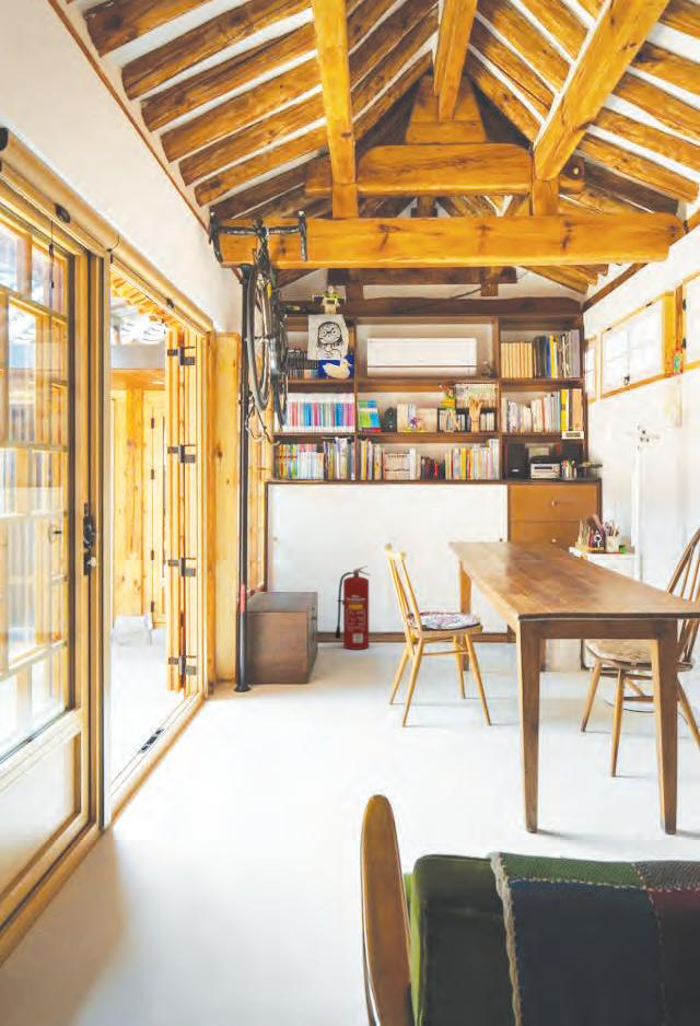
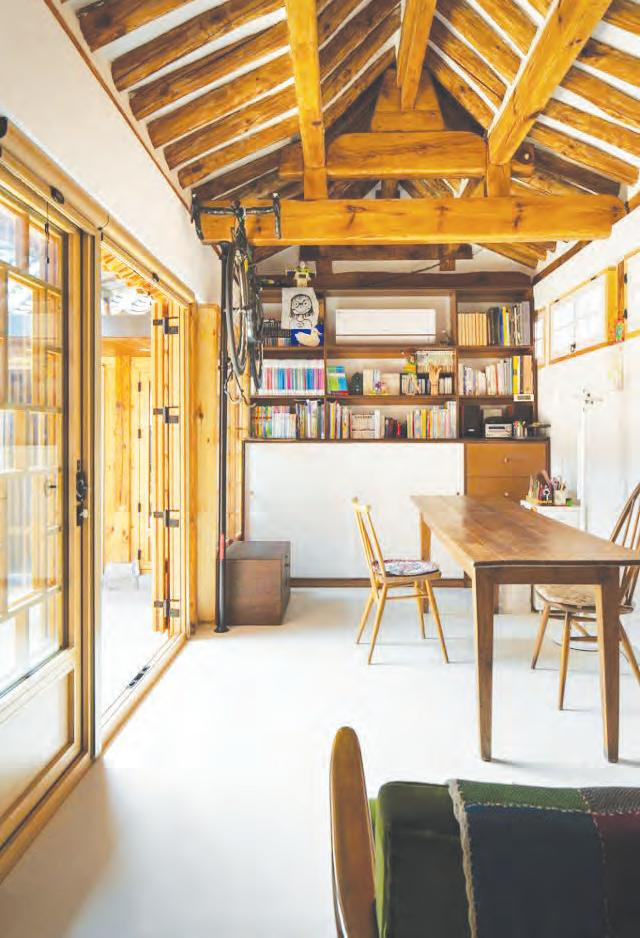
- fire extinguisher [334,566,372,651]
